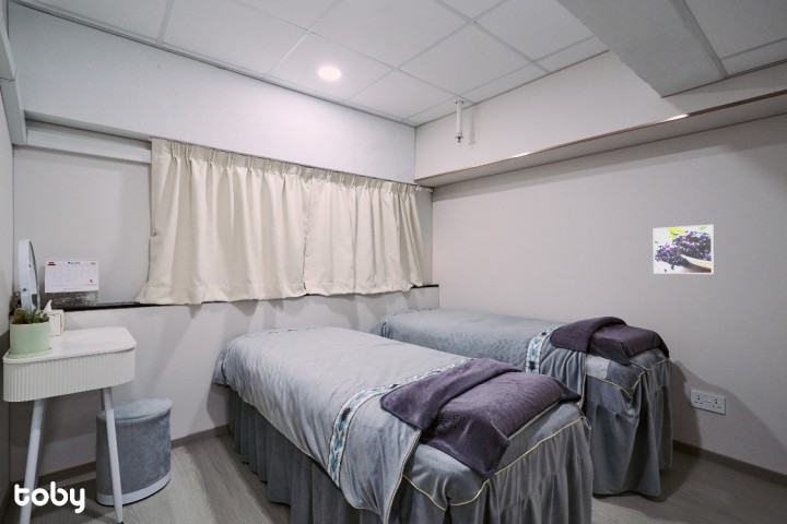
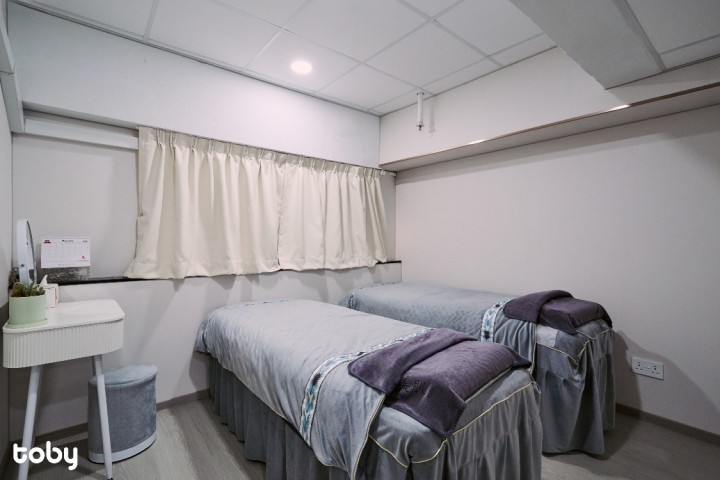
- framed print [653,224,715,275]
